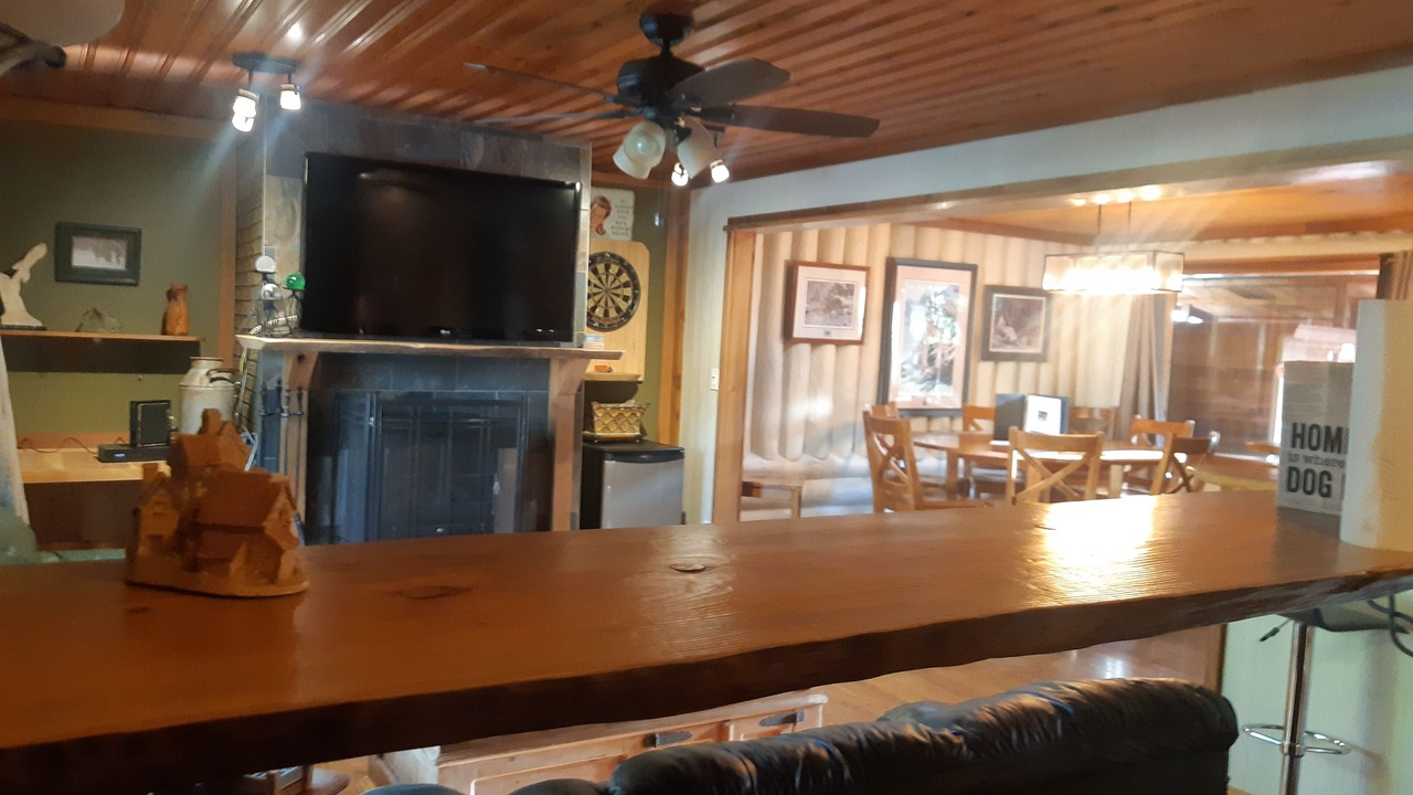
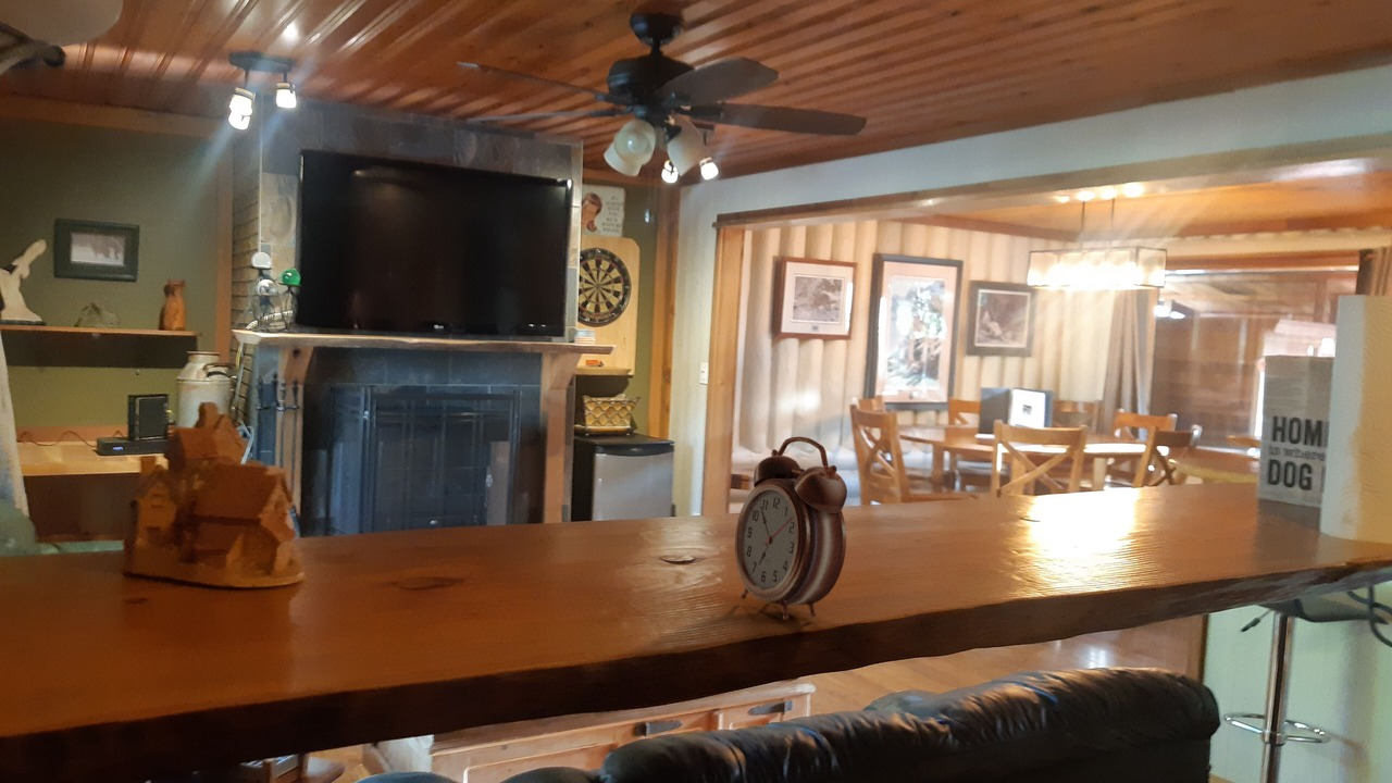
+ alarm clock [734,436,848,621]
